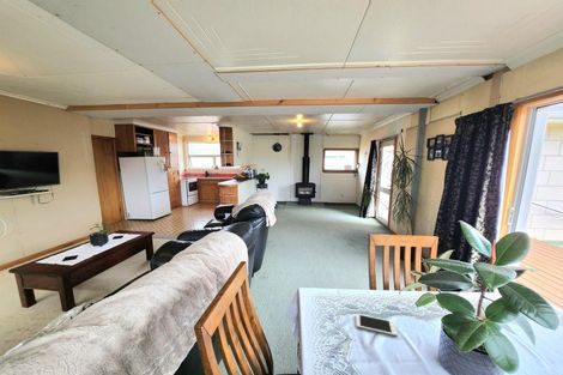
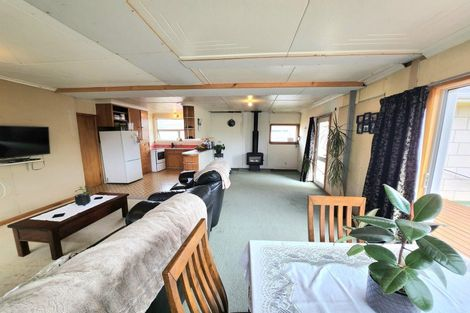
- cell phone [355,313,399,337]
